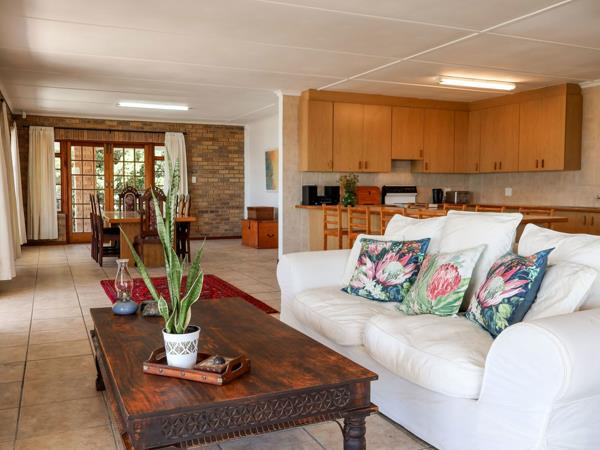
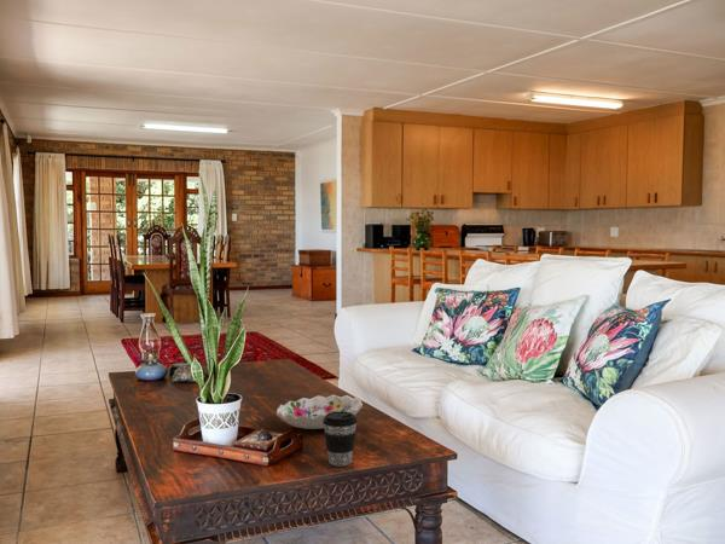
+ decorative bowl [276,394,364,430]
+ coffee cup [323,411,358,468]
